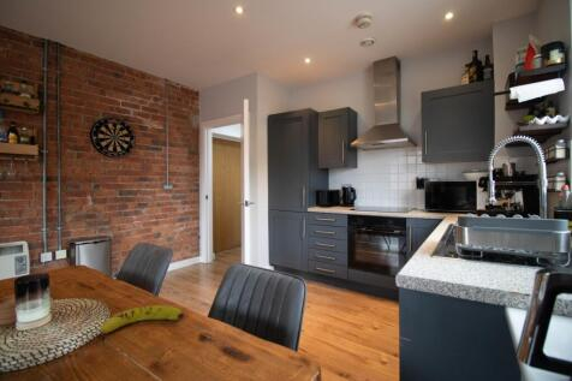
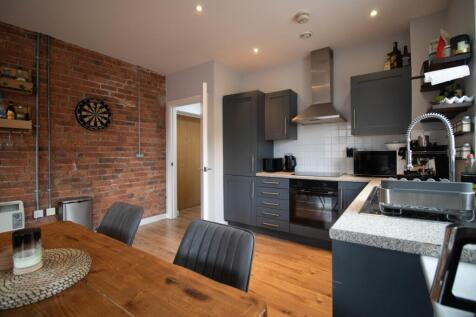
- fruit [100,304,185,334]
